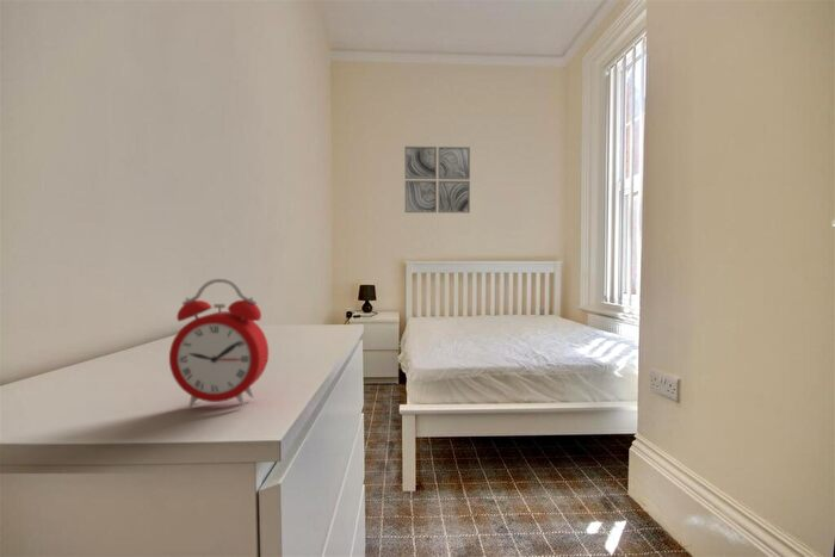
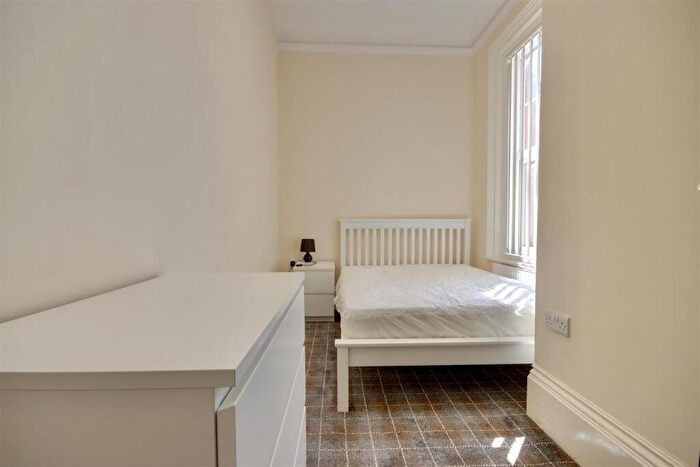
- wall art [403,146,471,215]
- alarm clock [168,278,270,409]
